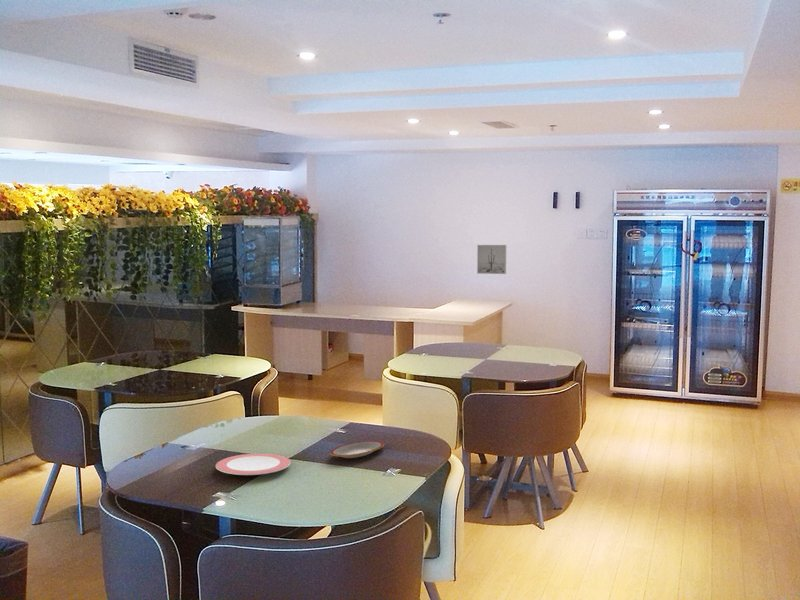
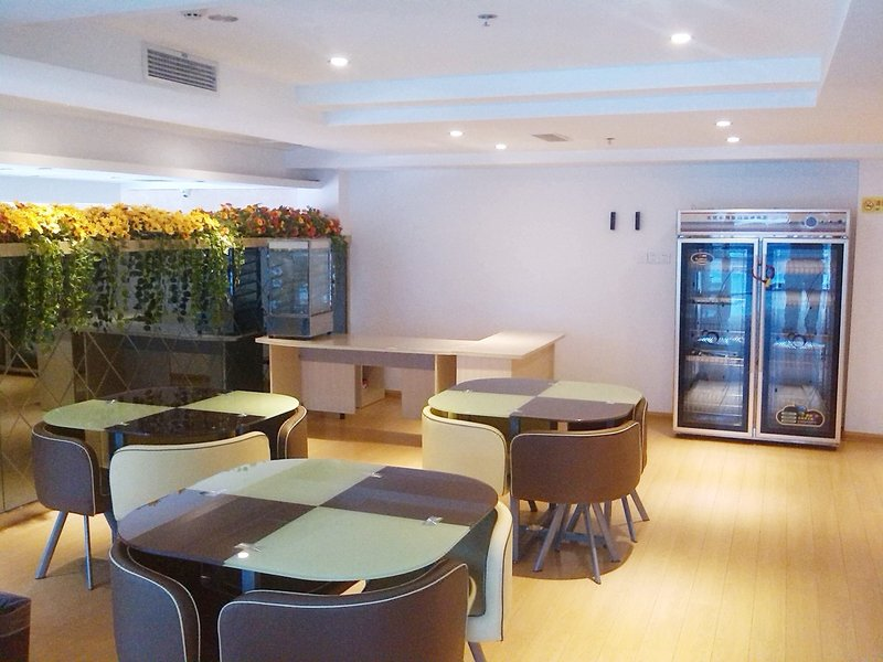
- wall art [476,244,507,275]
- plate [215,453,292,476]
- plate [328,439,385,459]
